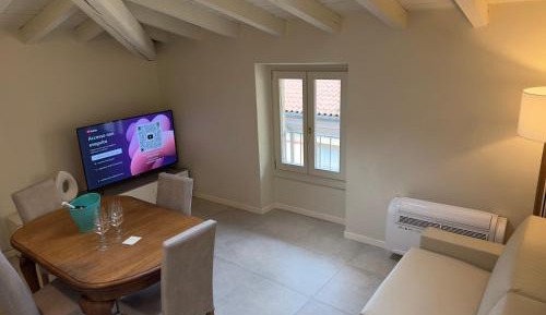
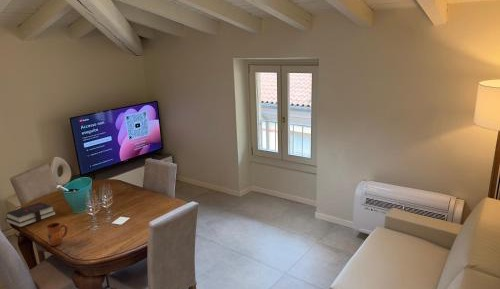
+ hardback book [4,201,57,228]
+ mug [45,222,69,247]
